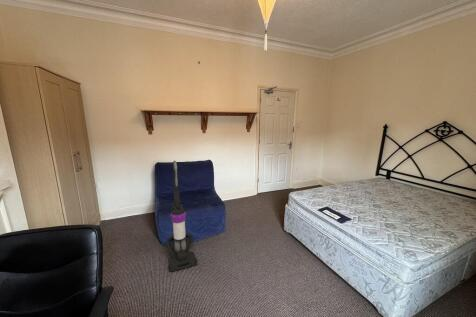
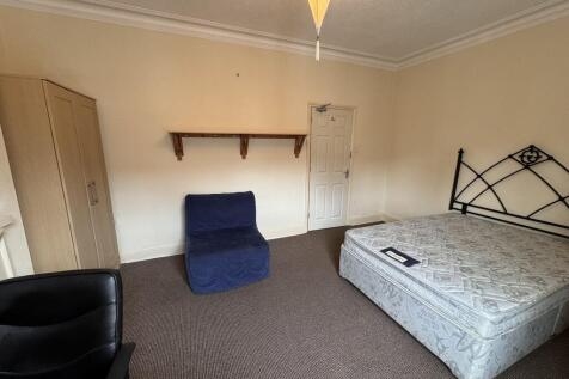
- vacuum cleaner [165,160,198,273]
